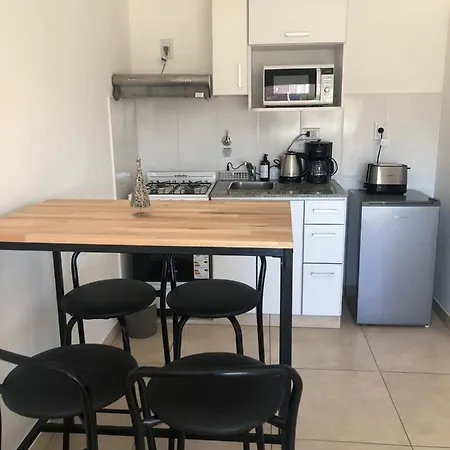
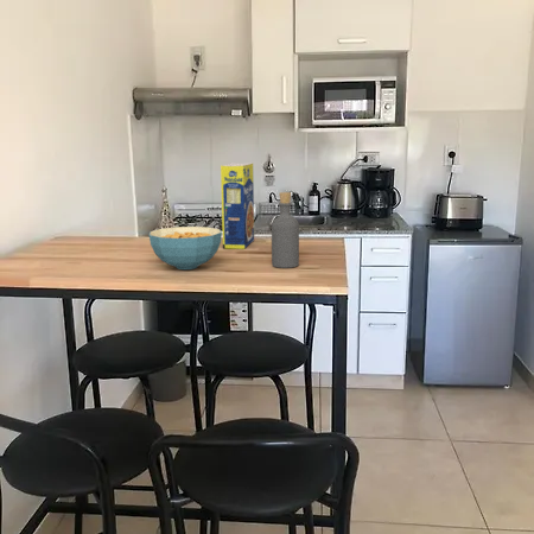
+ legume [220,161,255,250]
+ bottle [271,191,300,269]
+ cereal bowl [148,225,223,271]
